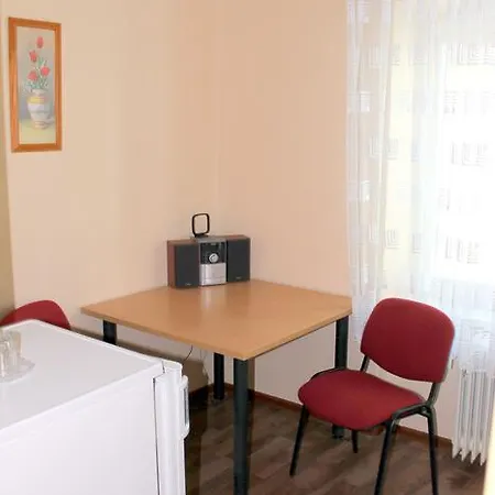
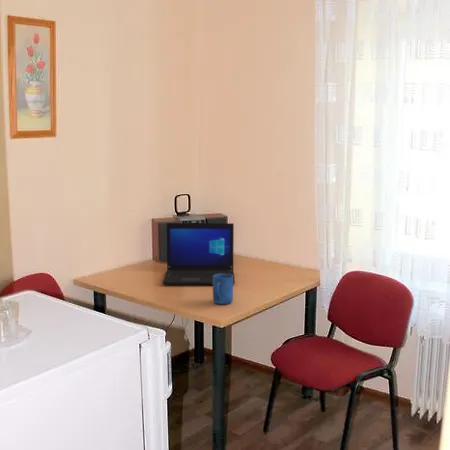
+ laptop [162,222,236,285]
+ mug [212,274,234,305]
